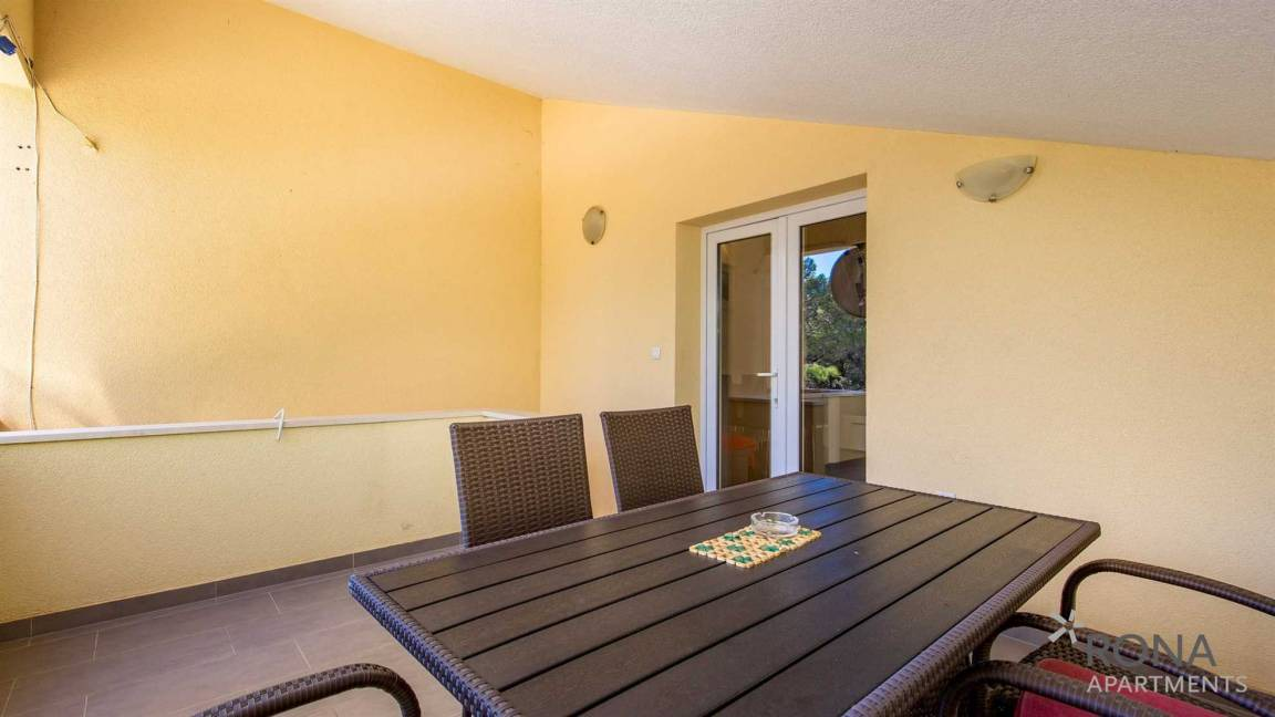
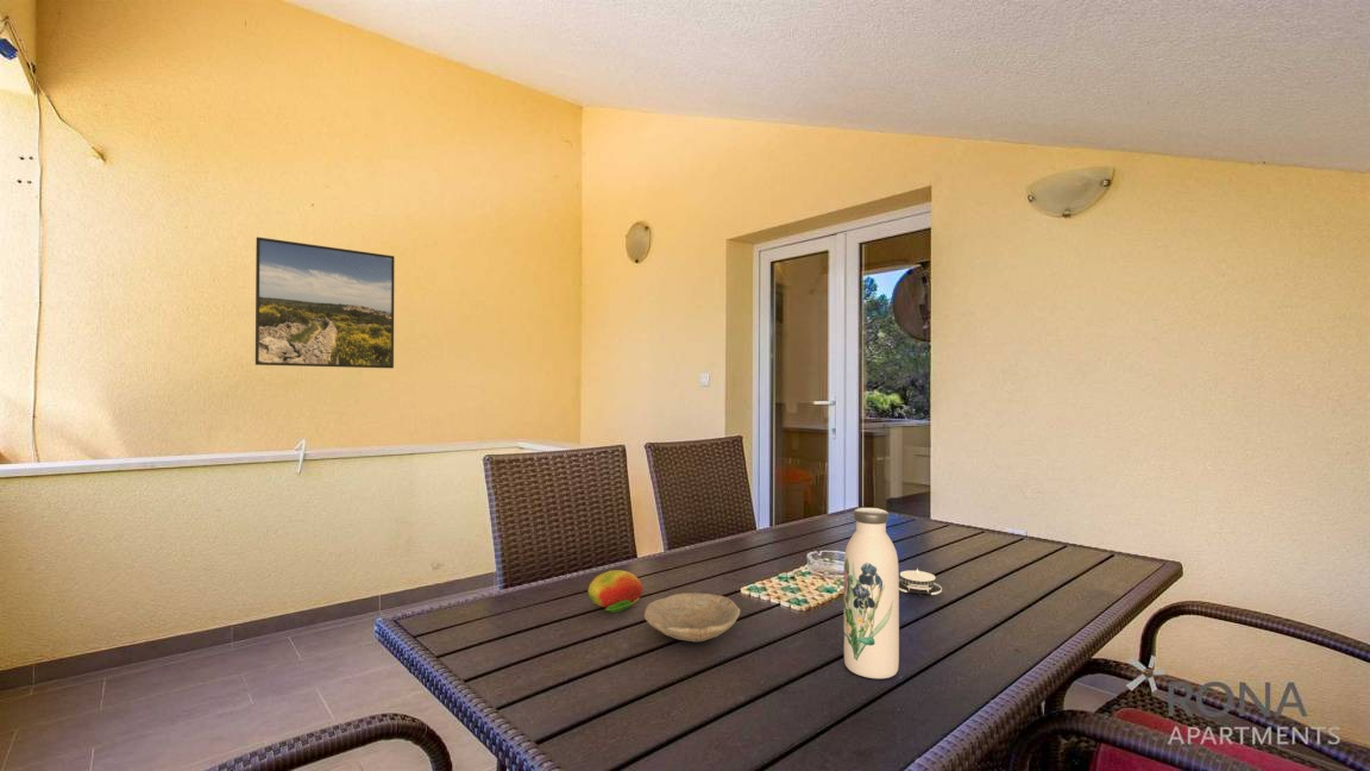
+ water bottle [843,507,900,679]
+ architectural model [899,566,943,596]
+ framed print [254,236,396,369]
+ bowl [643,591,741,642]
+ fruit [586,569,645,614]
